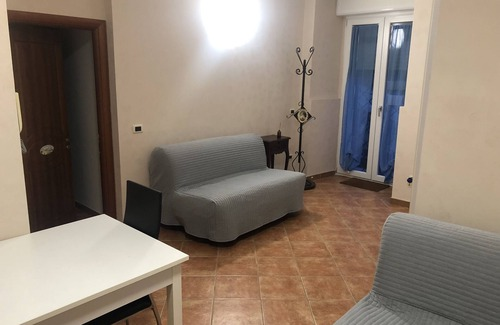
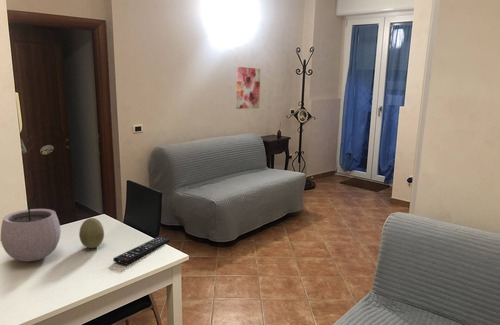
+ fruit [78,217,105,249]
+ wall art [235,66,261,110]
+ remote control [112,236,171,266]
+ plant pot [0,194,62,262]
